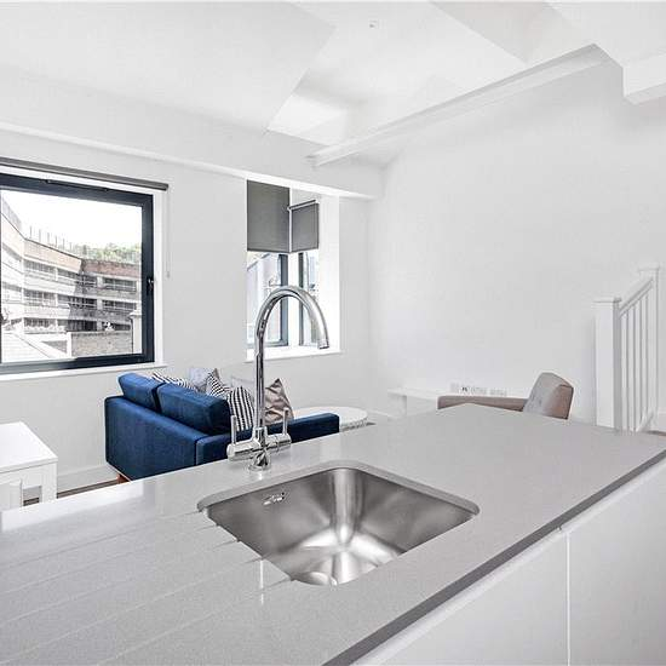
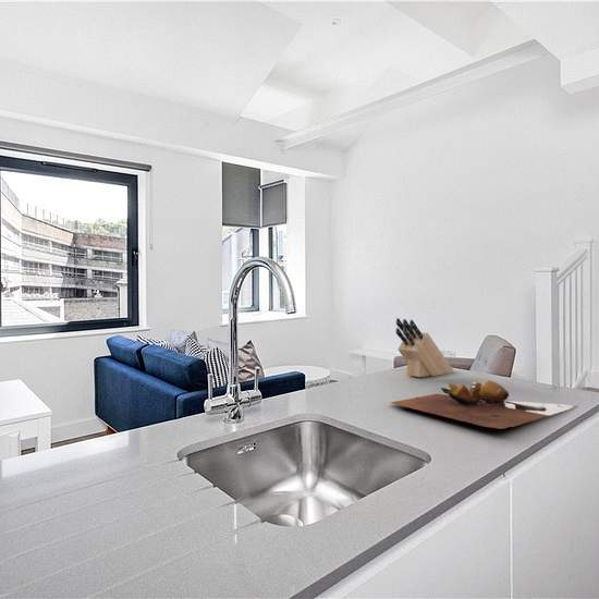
+ cutting board [390,379,578,430]
+ knife block [395,317,454,378]
